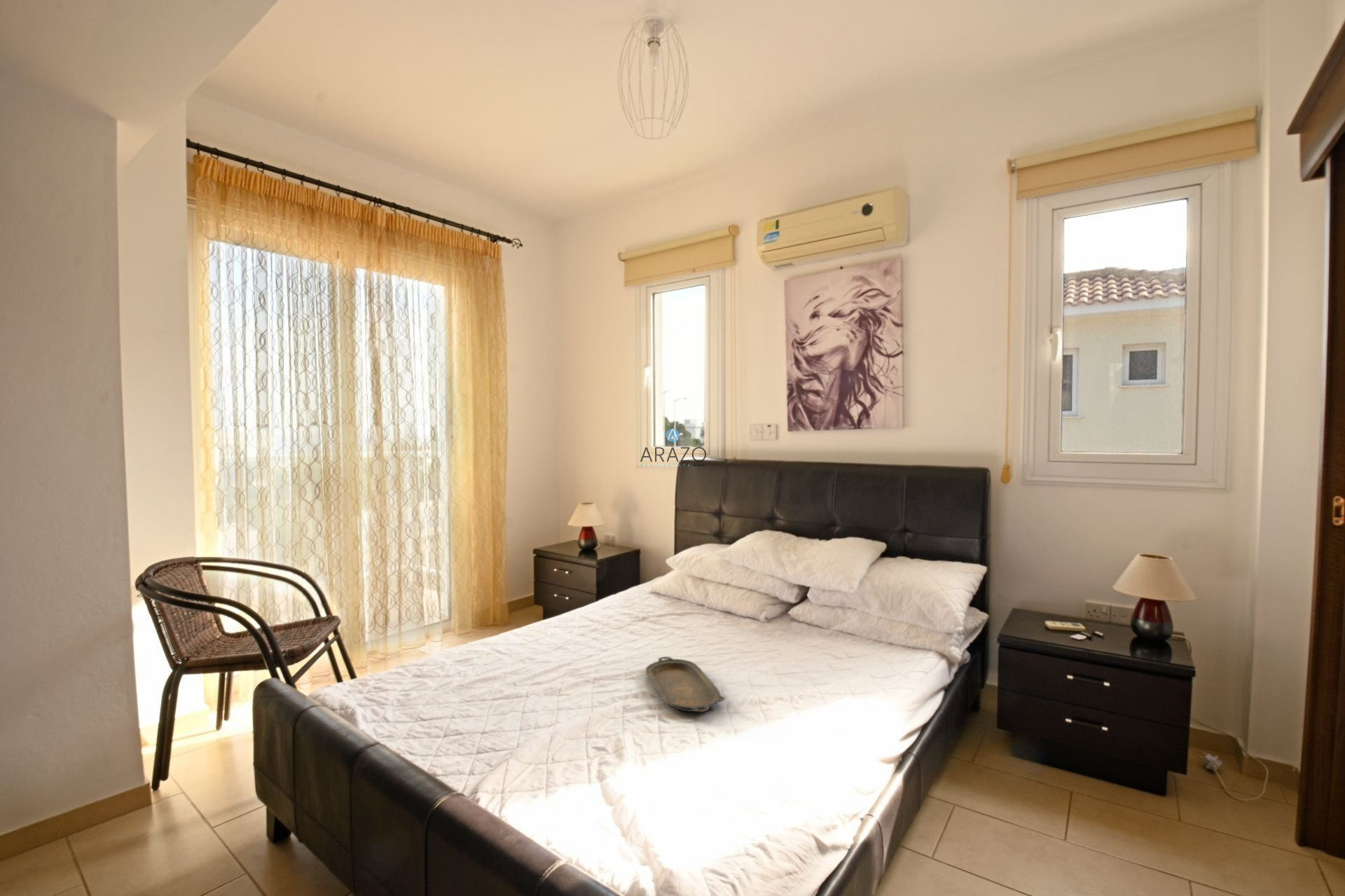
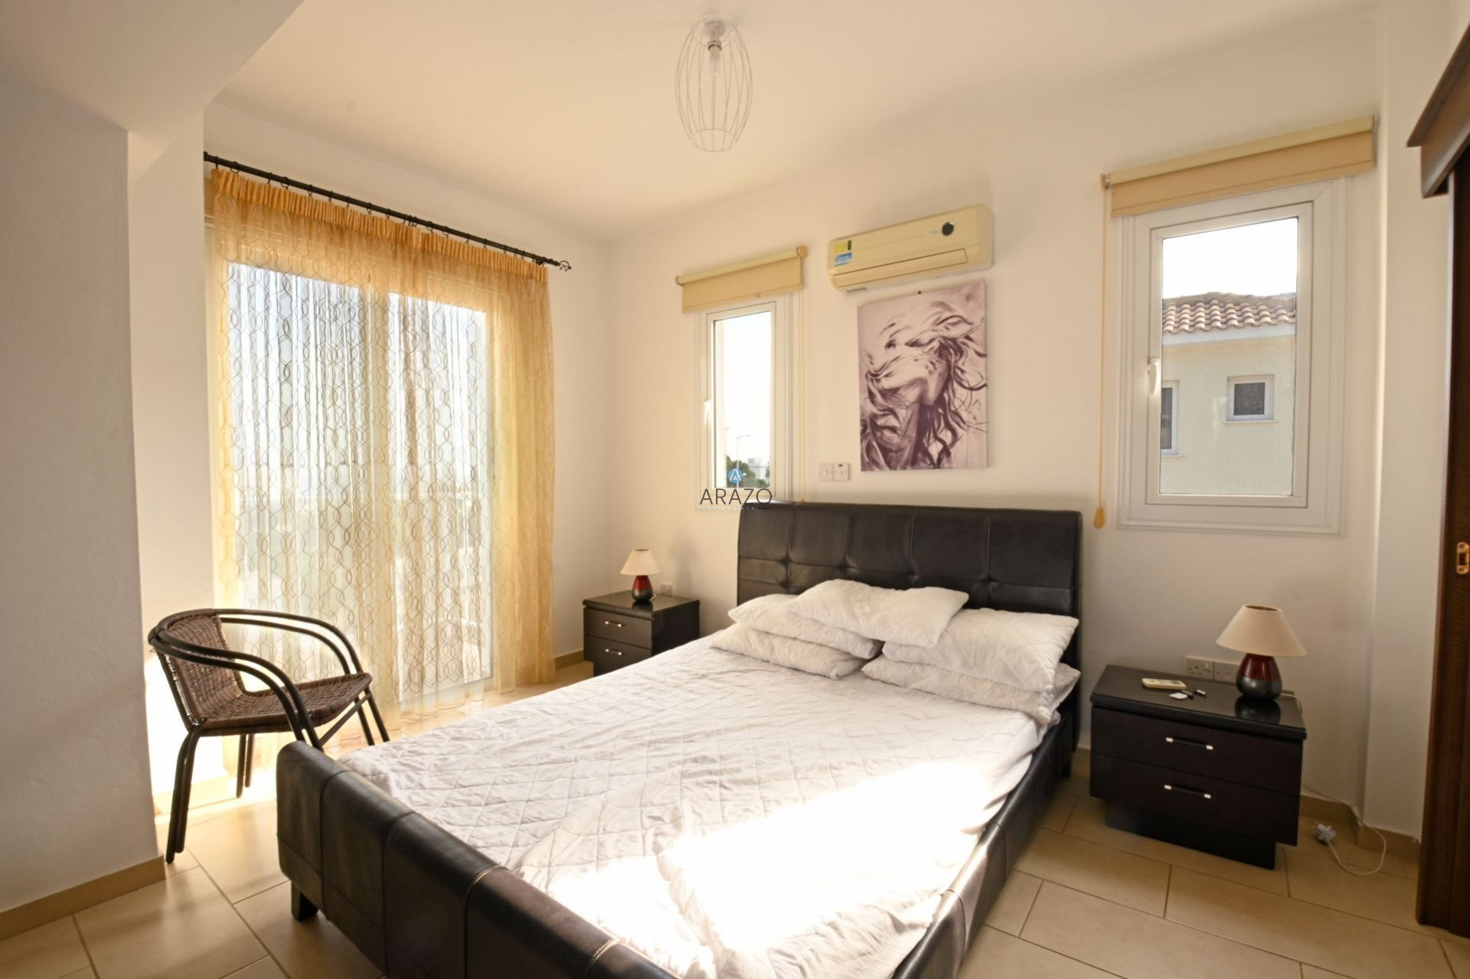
- serving tray [645,656,726,713]
